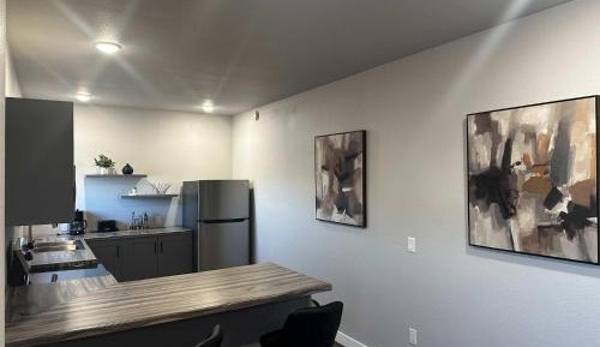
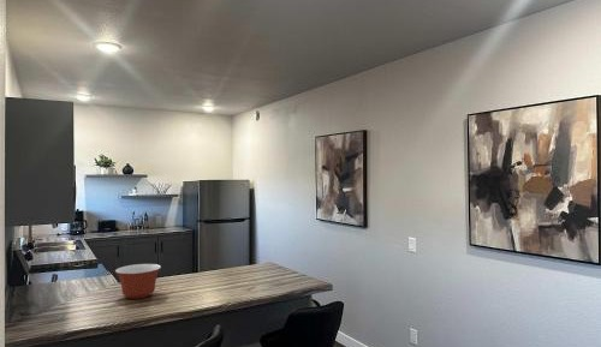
+ mixing bowl [114,263,162,300]
